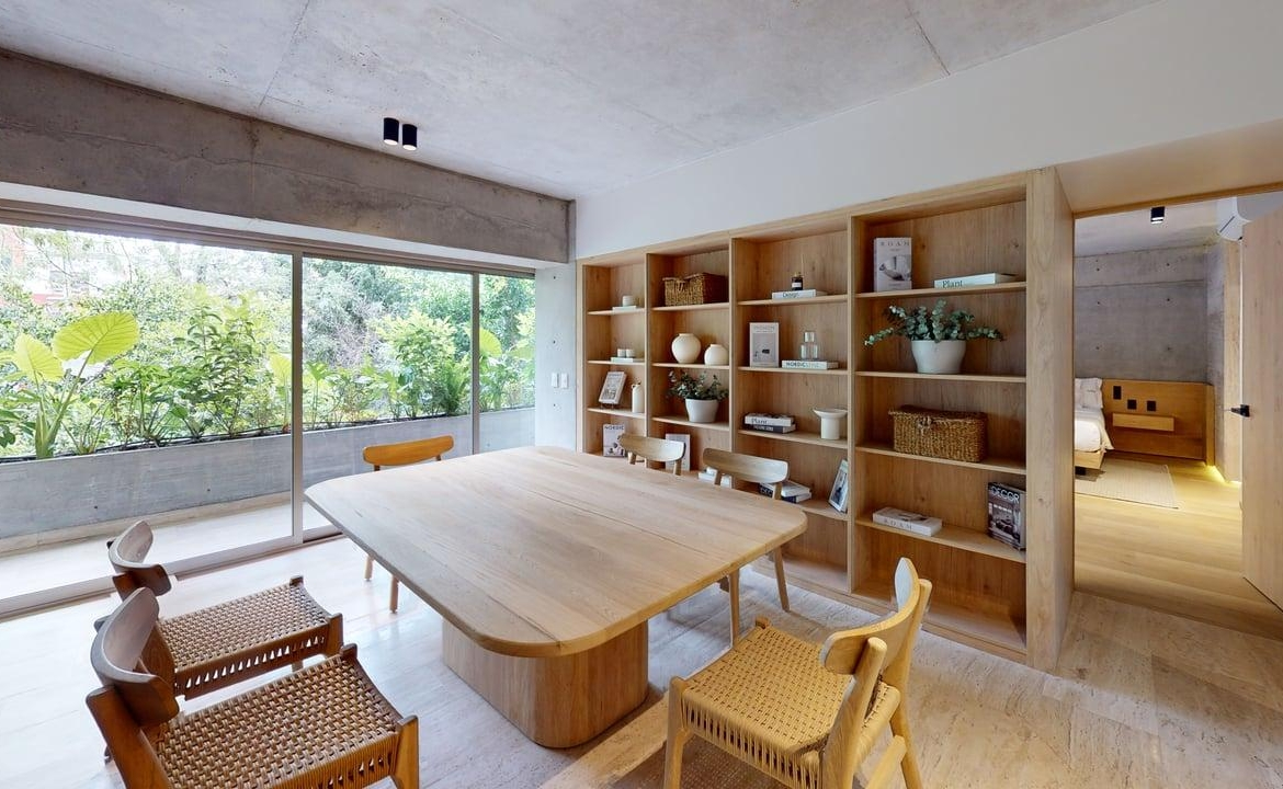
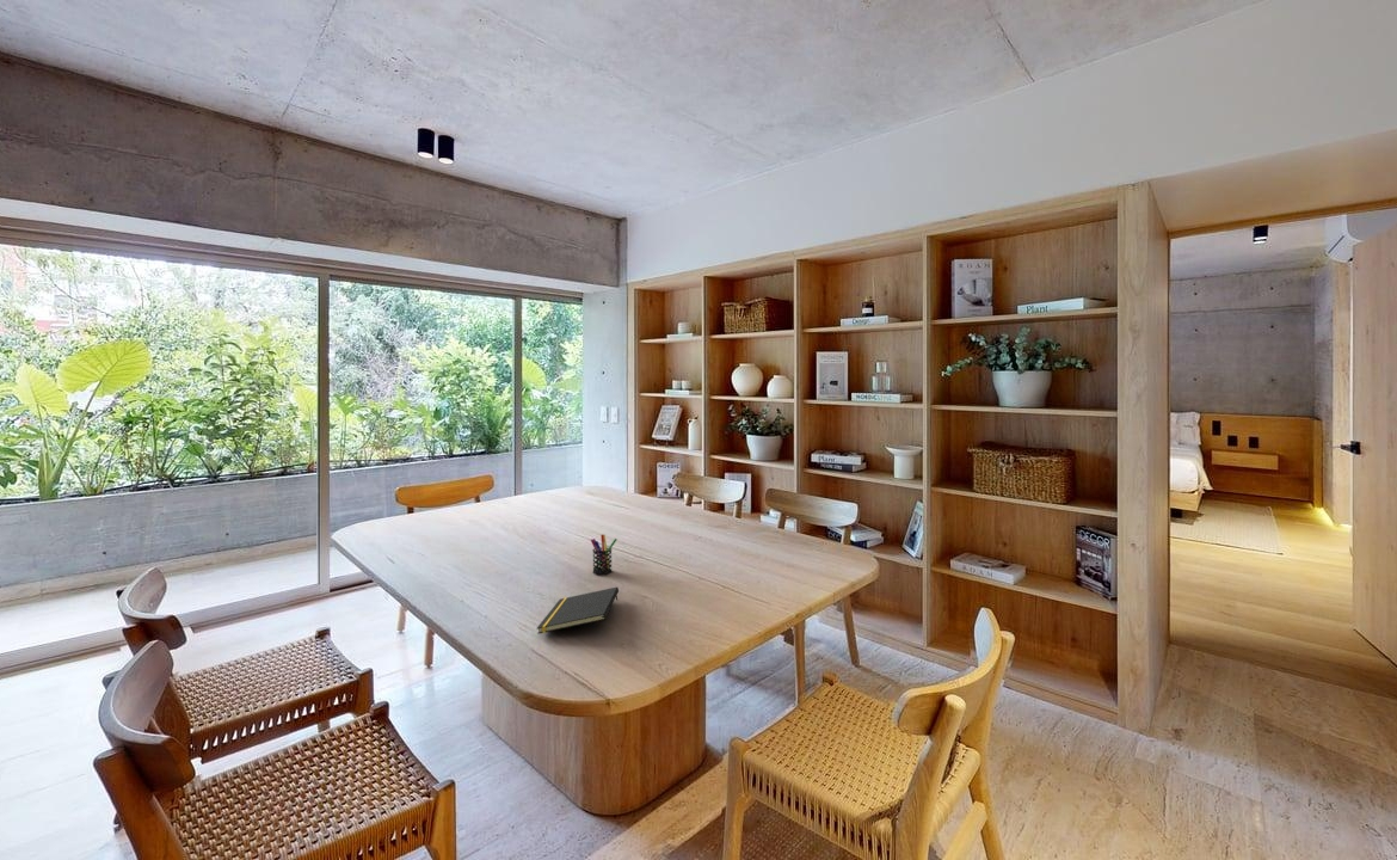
+ pen holder [590,534,617,576]
+ notepad [536,586,620,635]
